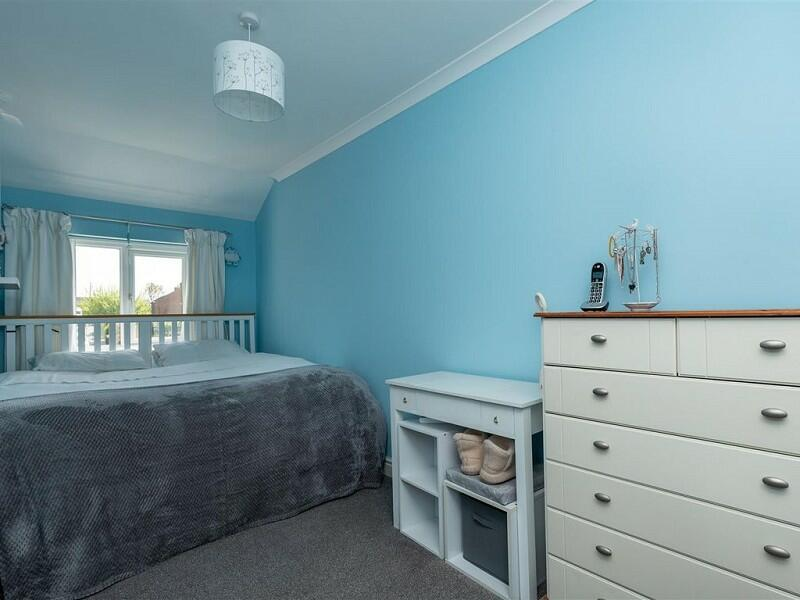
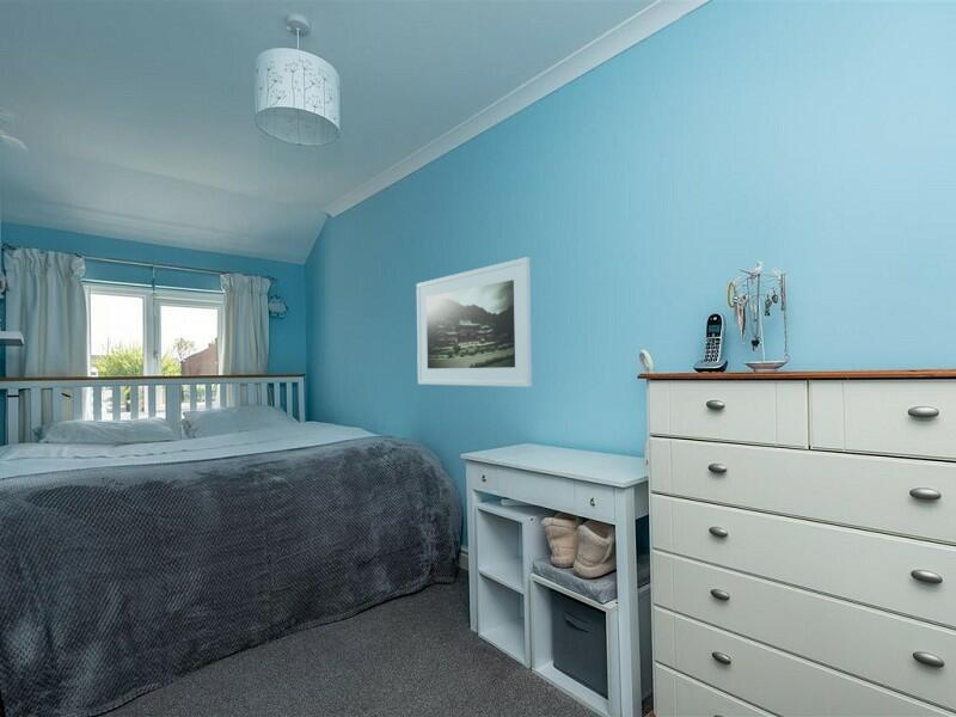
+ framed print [416,256,533,388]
